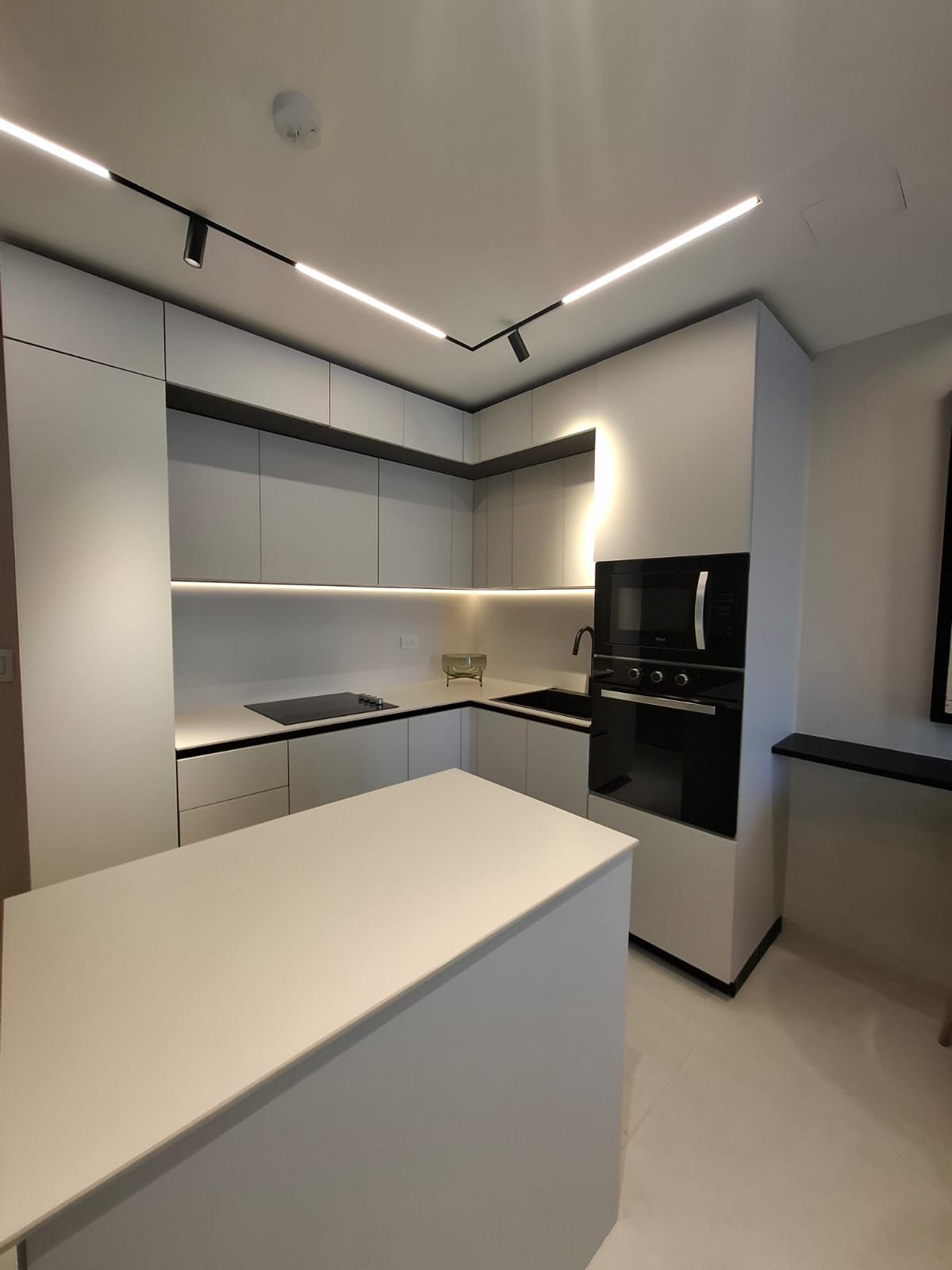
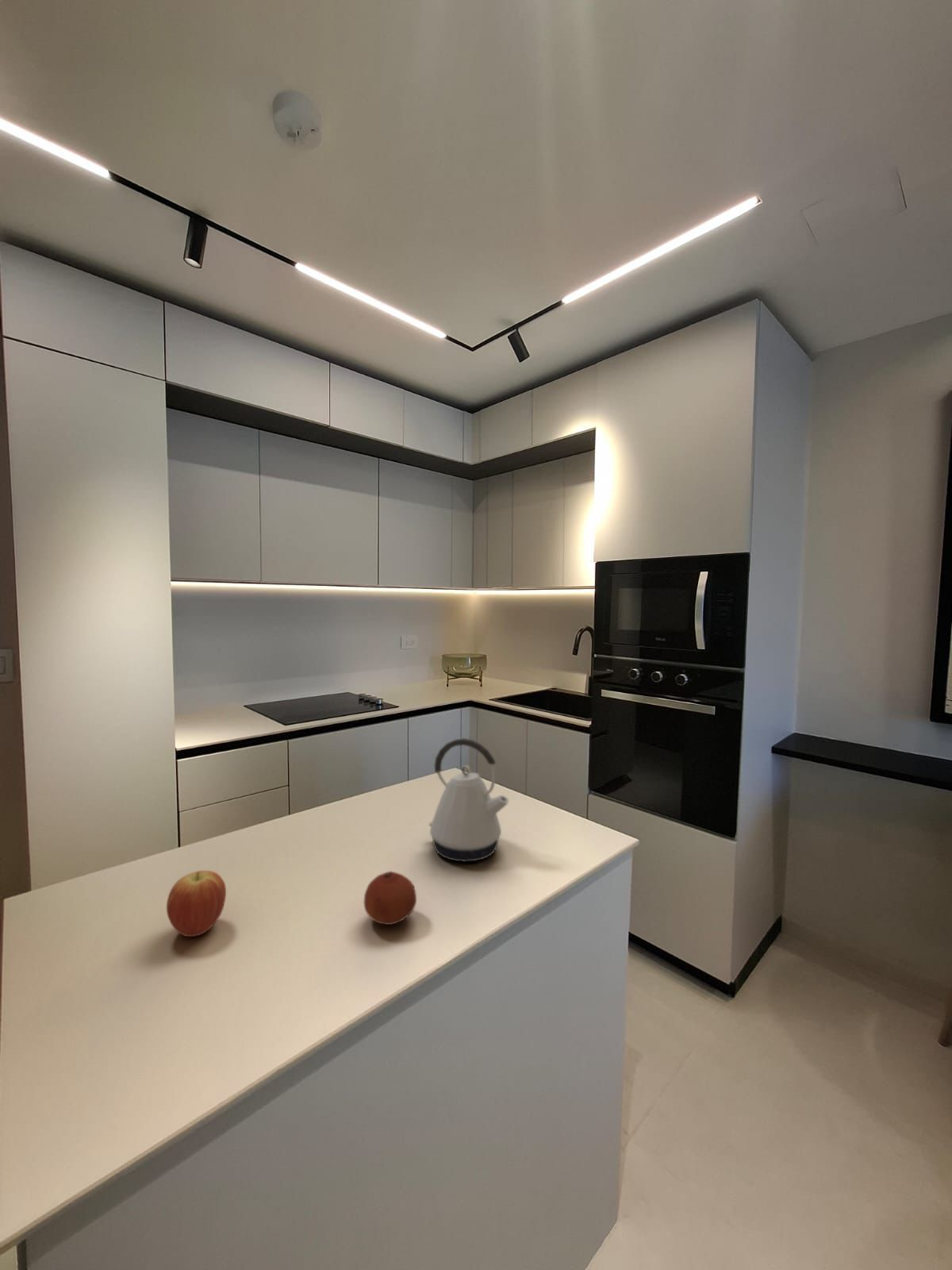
+ kettle [428,737,509,863]
+ fruit [363,871,417,926]
+ fruit [166,870,227,937]
